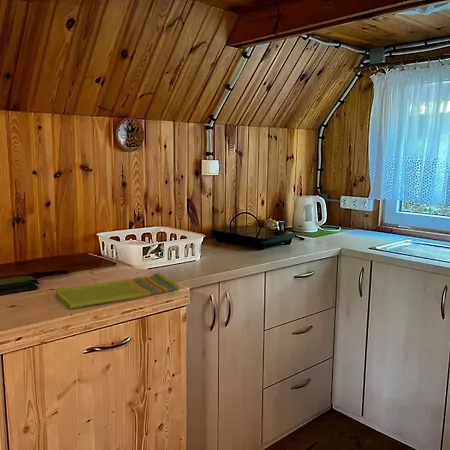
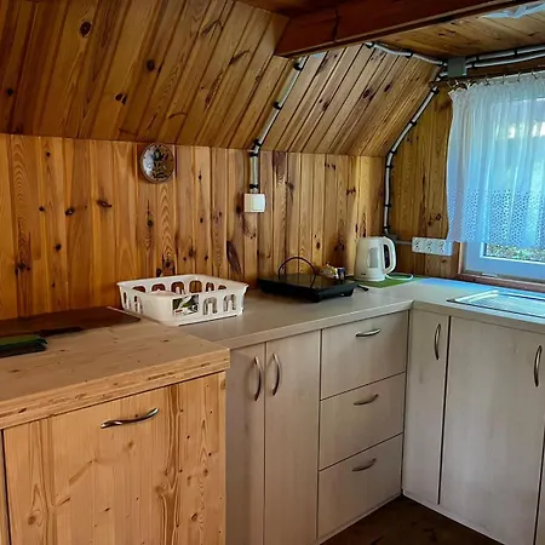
- dish towel [55,272,180,310]
